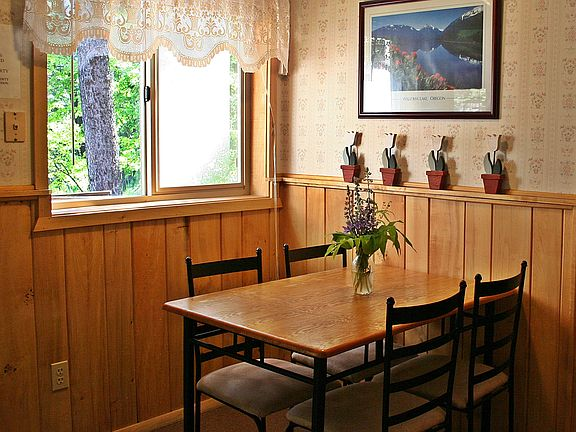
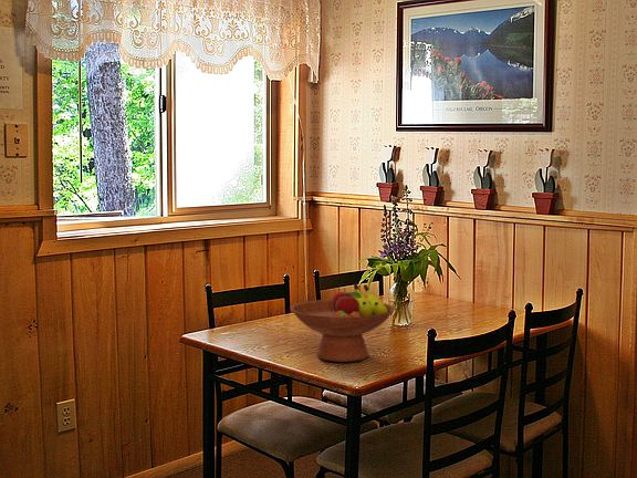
+ fruit bowl [289,282,396,363]
